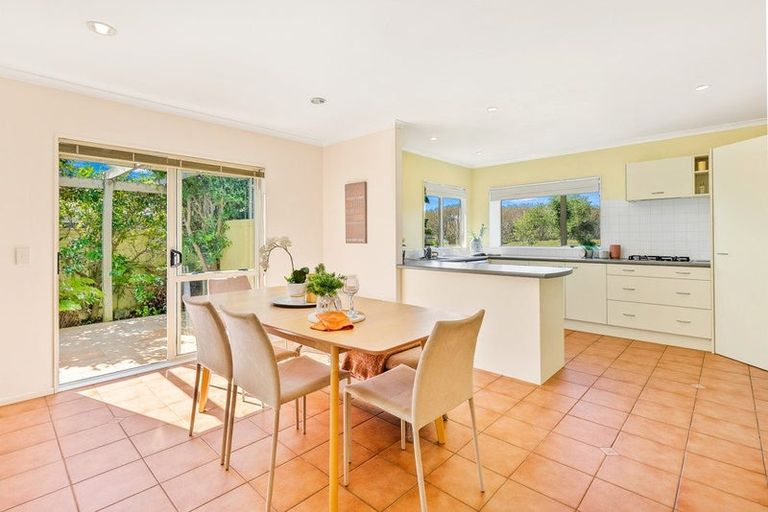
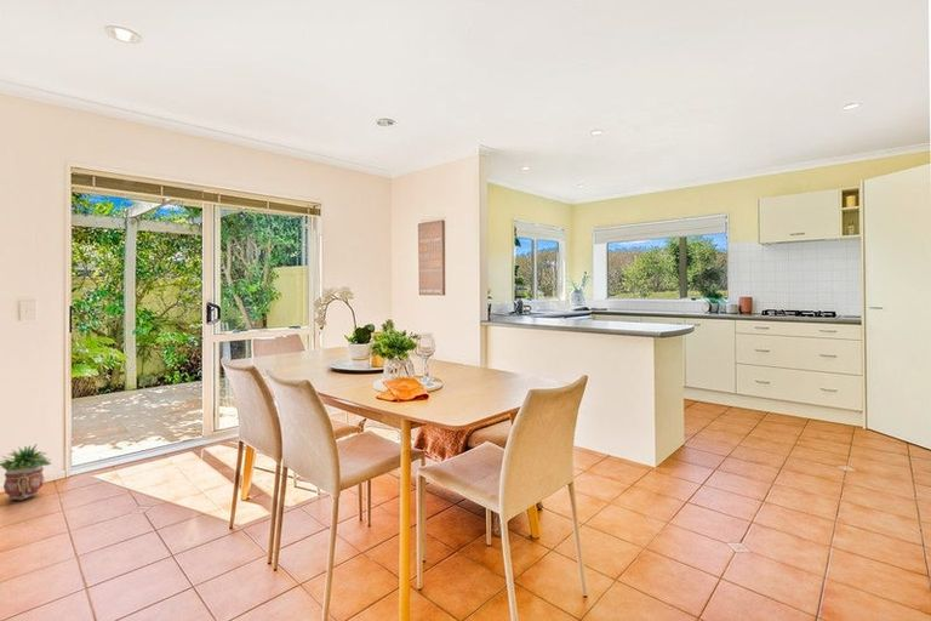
+ potted plant [0,444,53,501]
